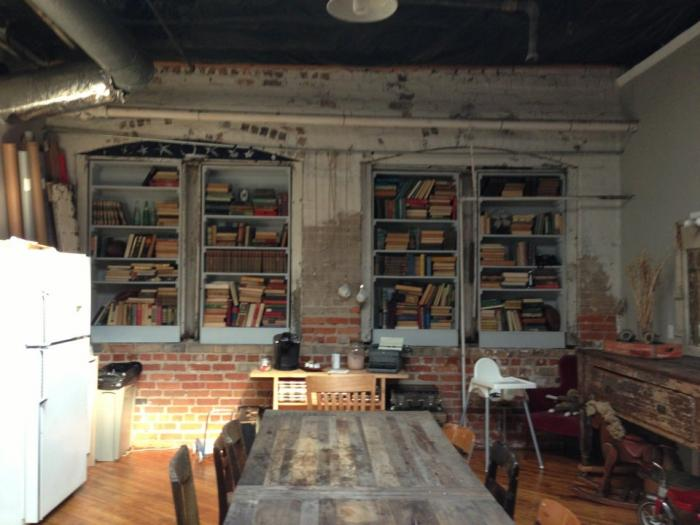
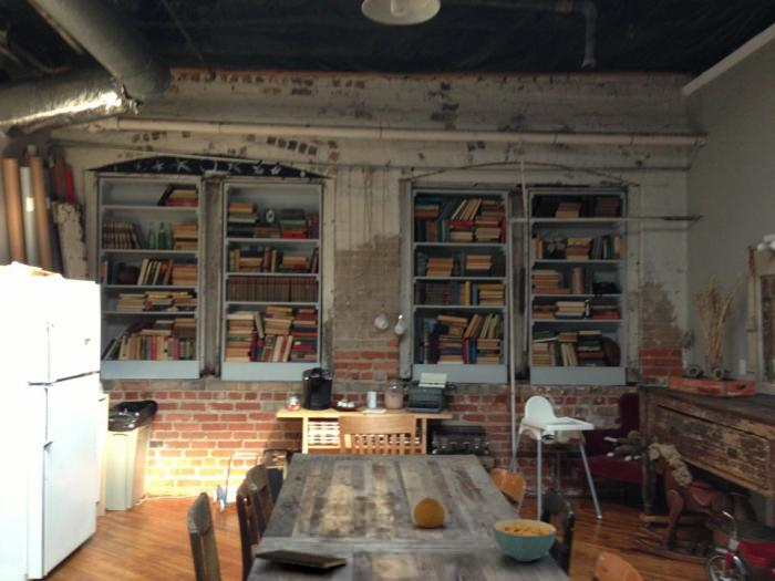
+ notepad [254,548,349,581]
+ fruit [412,497,446,529]
+ cereal bowl [492,518,558,562]
